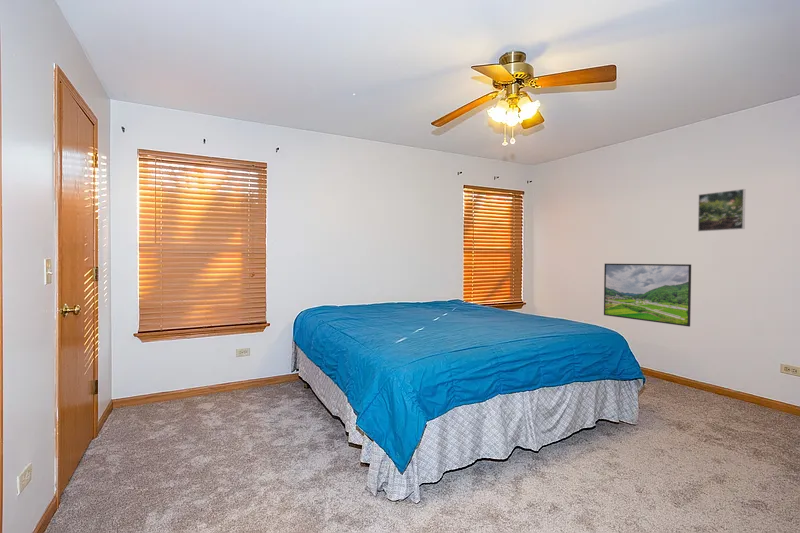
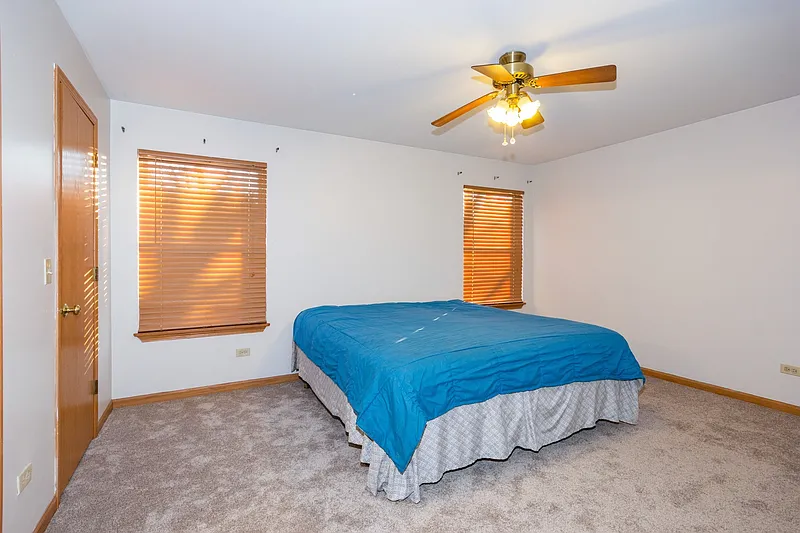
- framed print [697,188,746,233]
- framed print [603,263,692,328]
